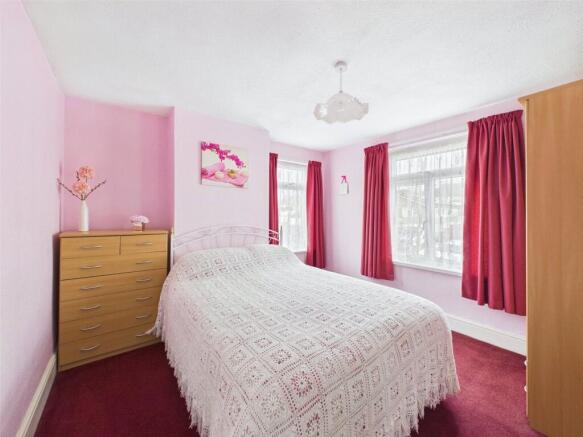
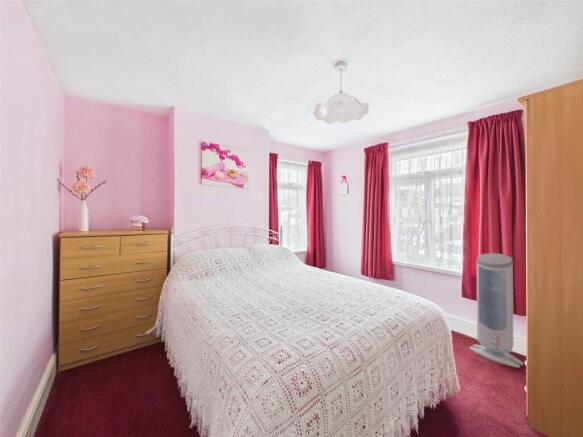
+ air purifier [468,252,524,369]
